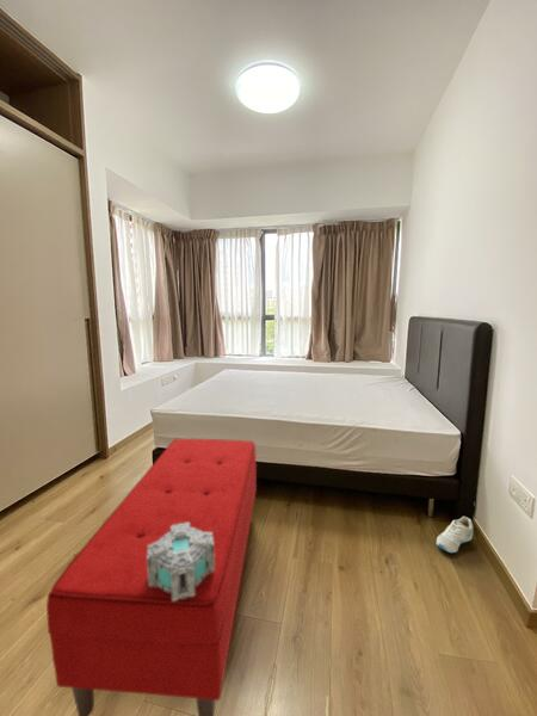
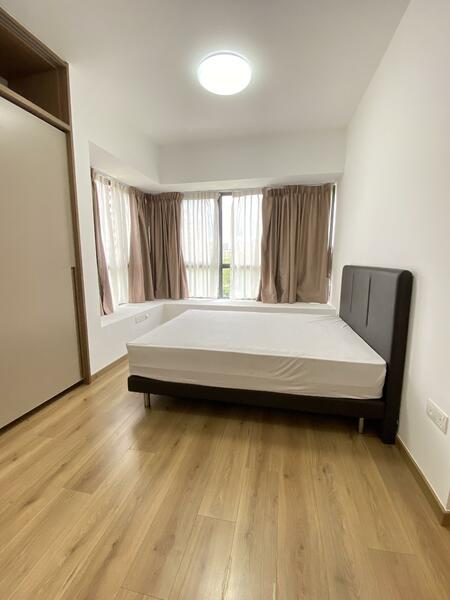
- decorative box [147,523,215,601]
- sneaker [436,516,474,554]
- bench [45,438,258,716]
